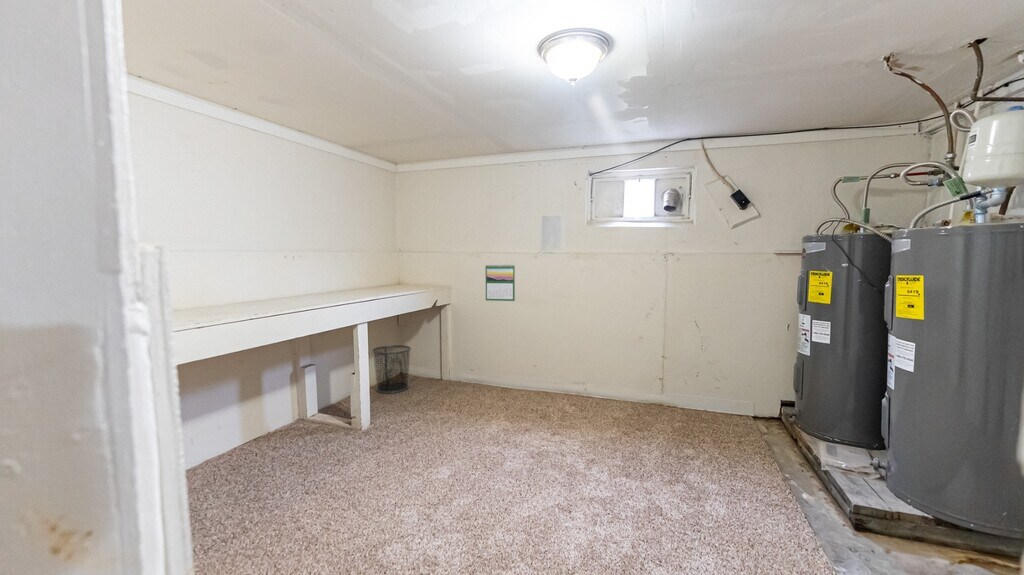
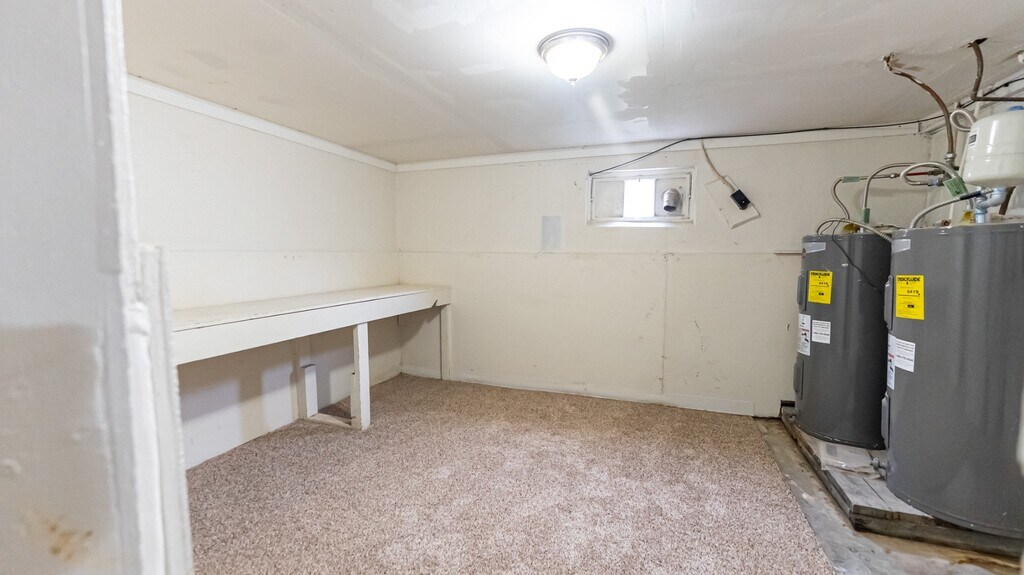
- waste bin [371,344,412,394]
- calendar [485,264,516,302]
